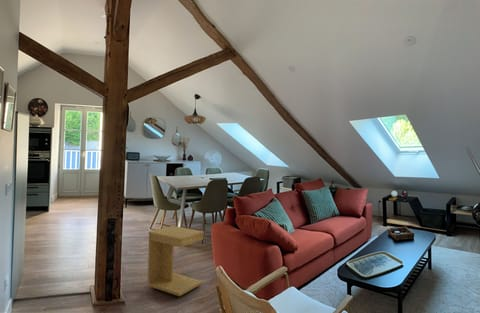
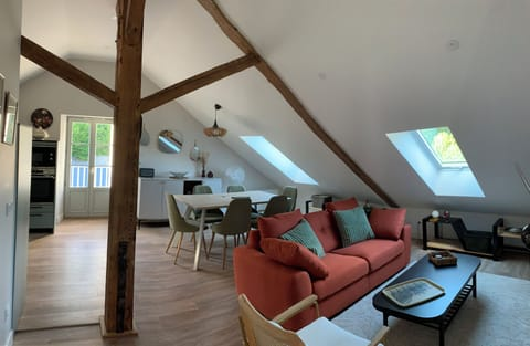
- side table [146,225,205,297]
